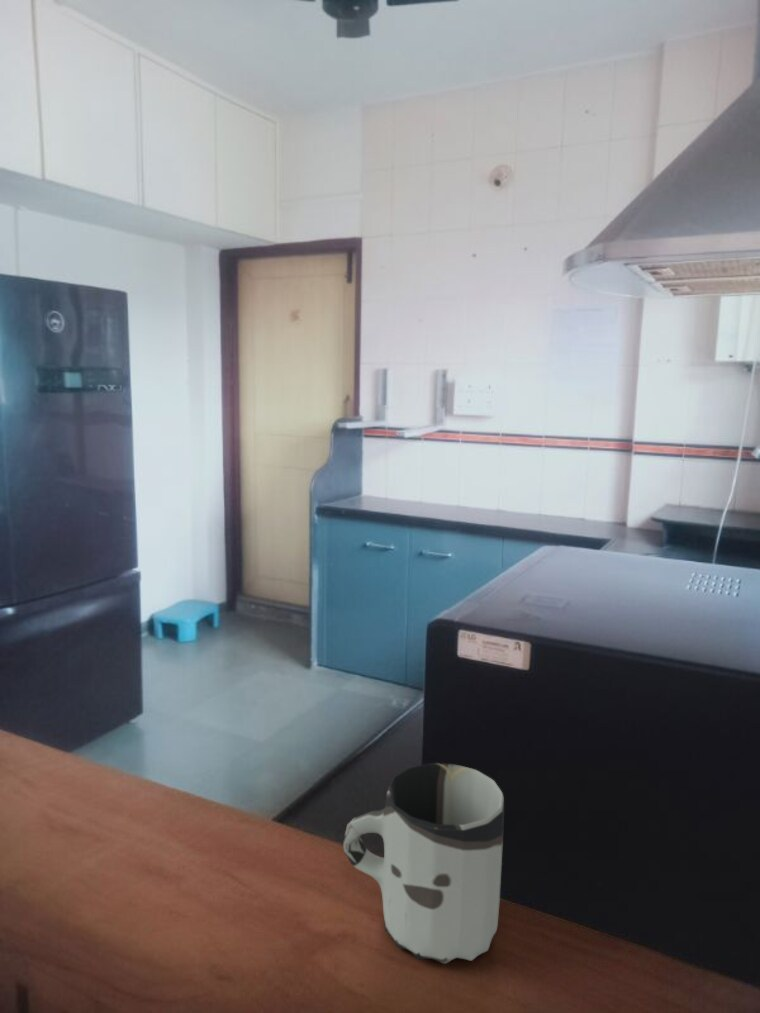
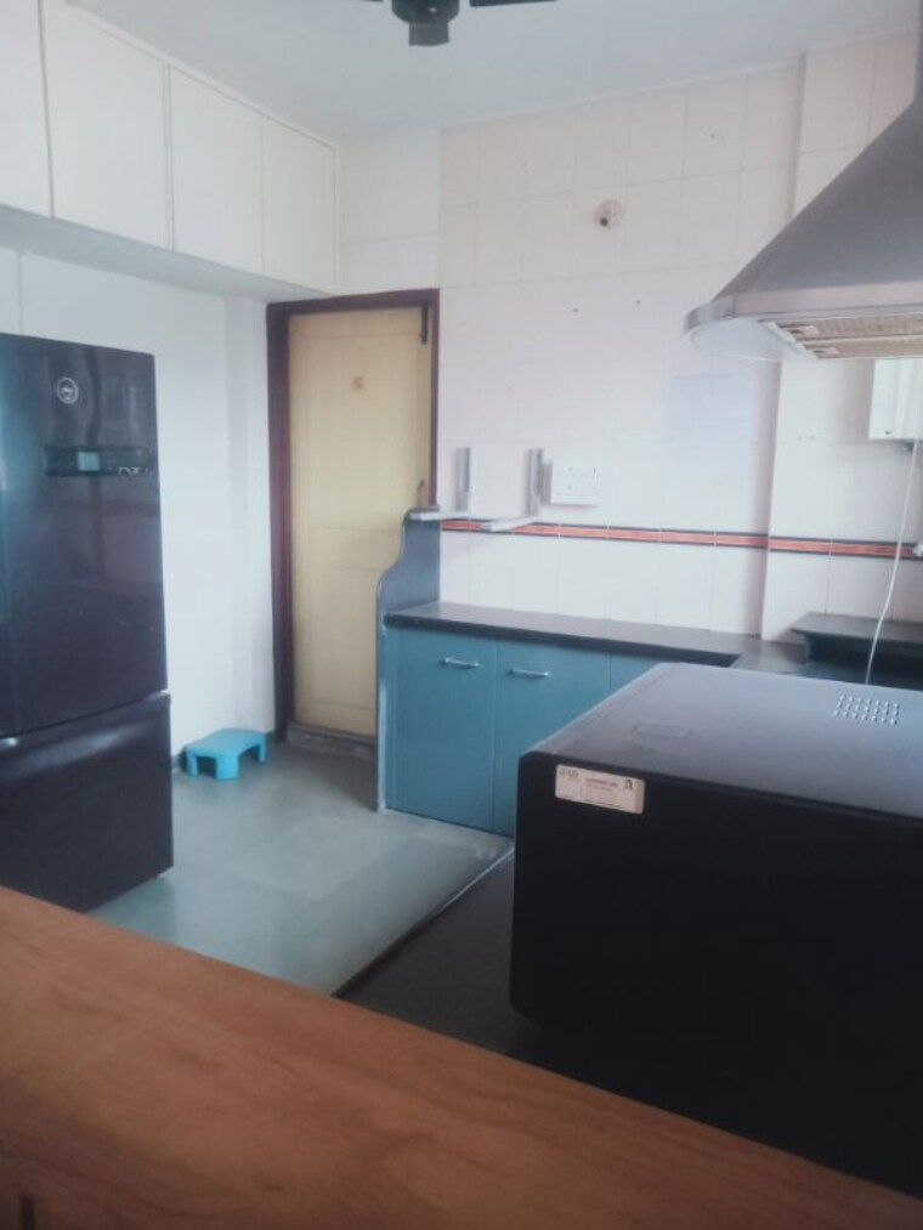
- cup [342,762,505,964]
